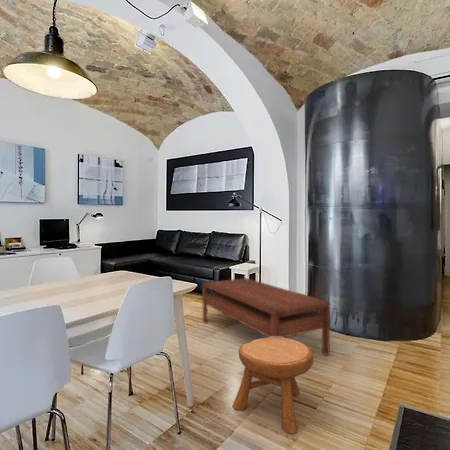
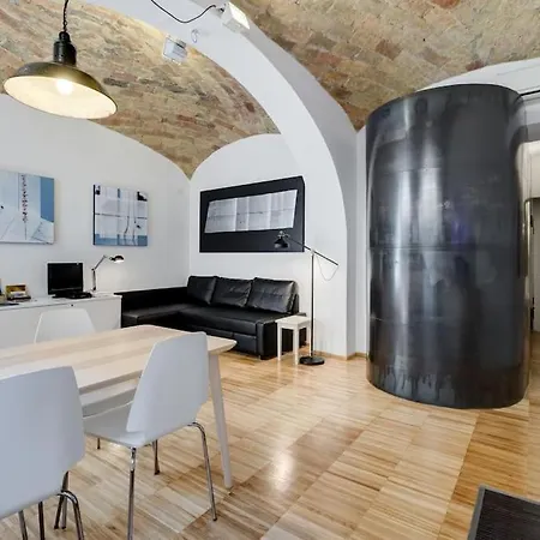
- stool [232,337,314,435]
- coffee table [201,277,331,356]
